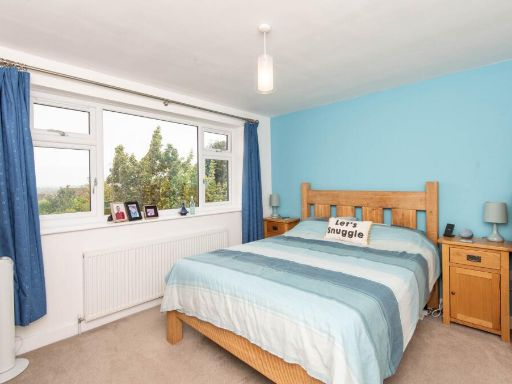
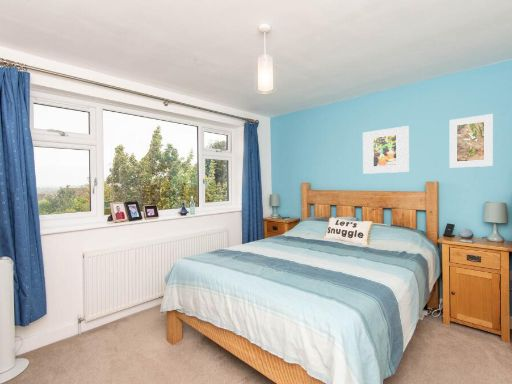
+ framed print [449,113,494,169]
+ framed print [362,125,410,175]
